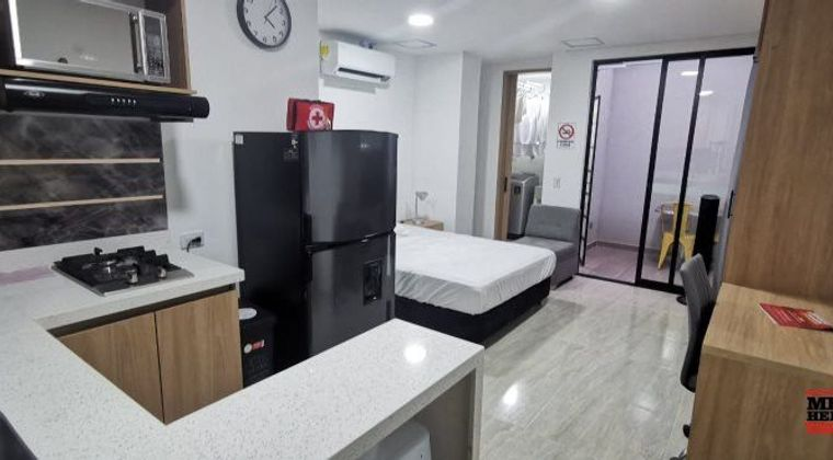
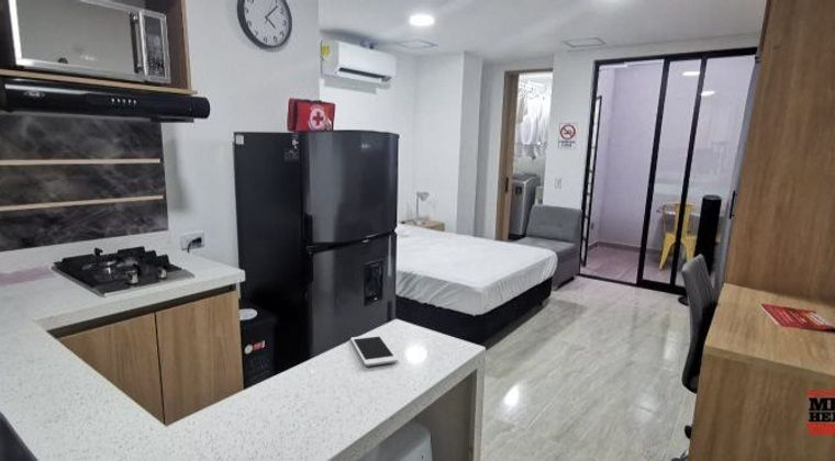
+ cell phone [349,334,399,367]
